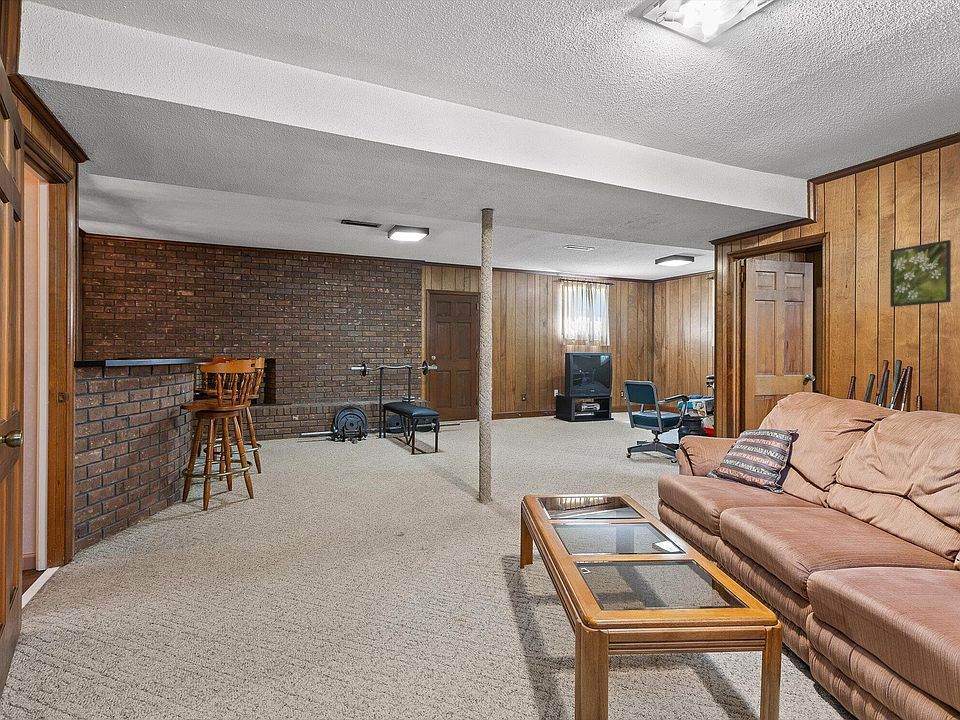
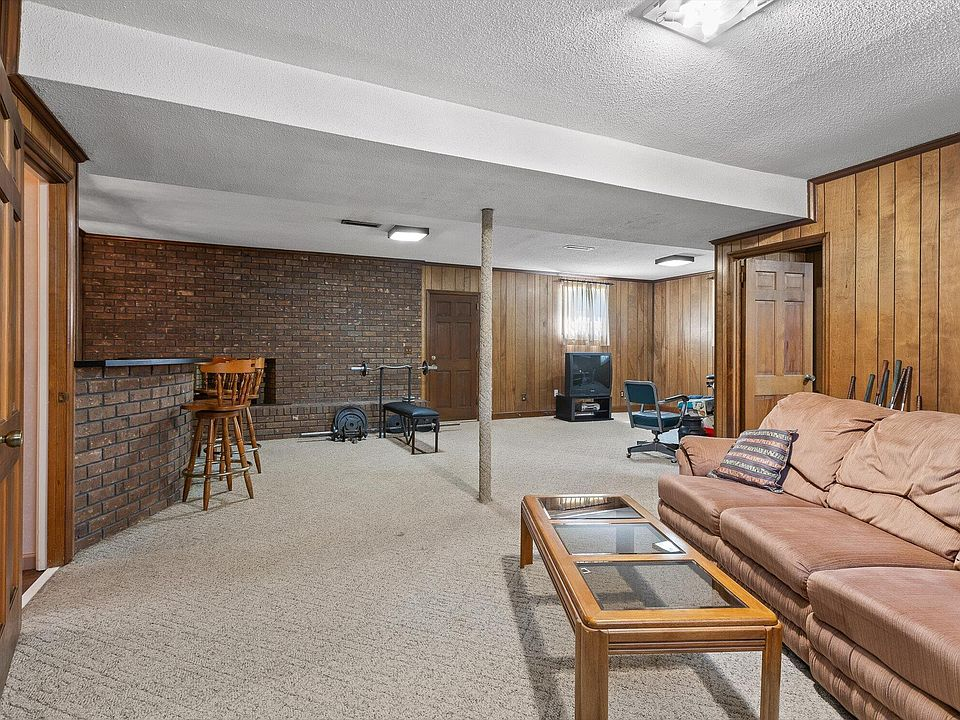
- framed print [889,239,952,308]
